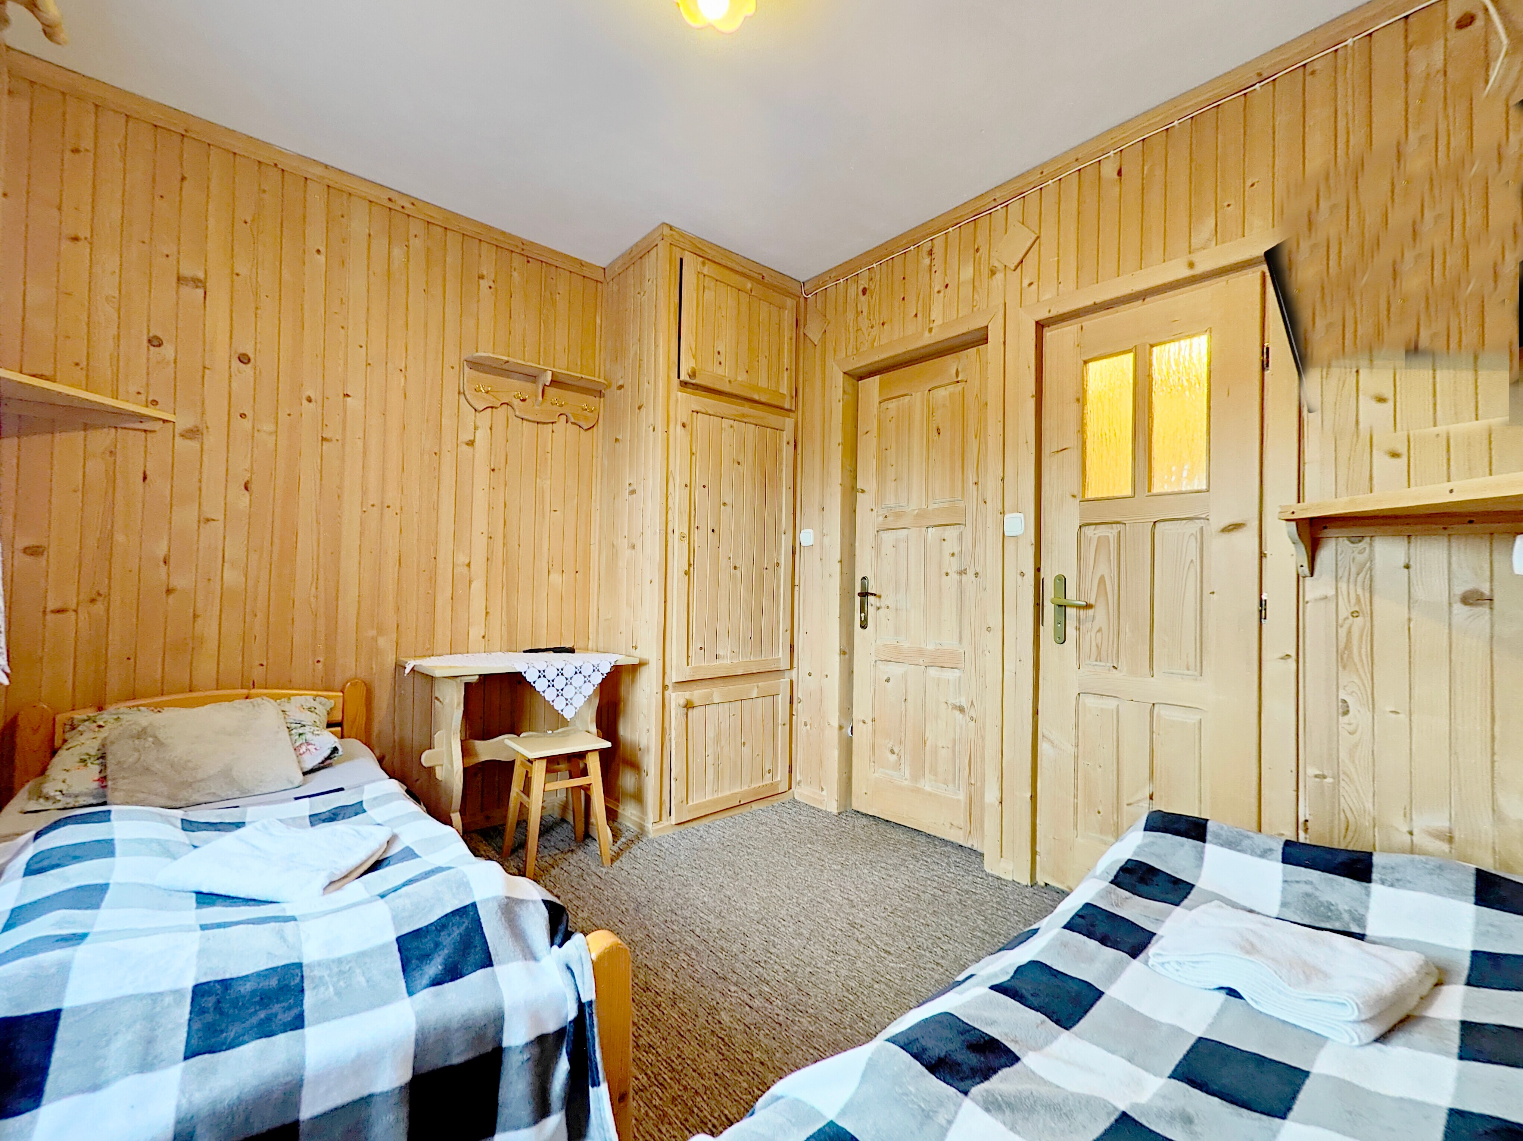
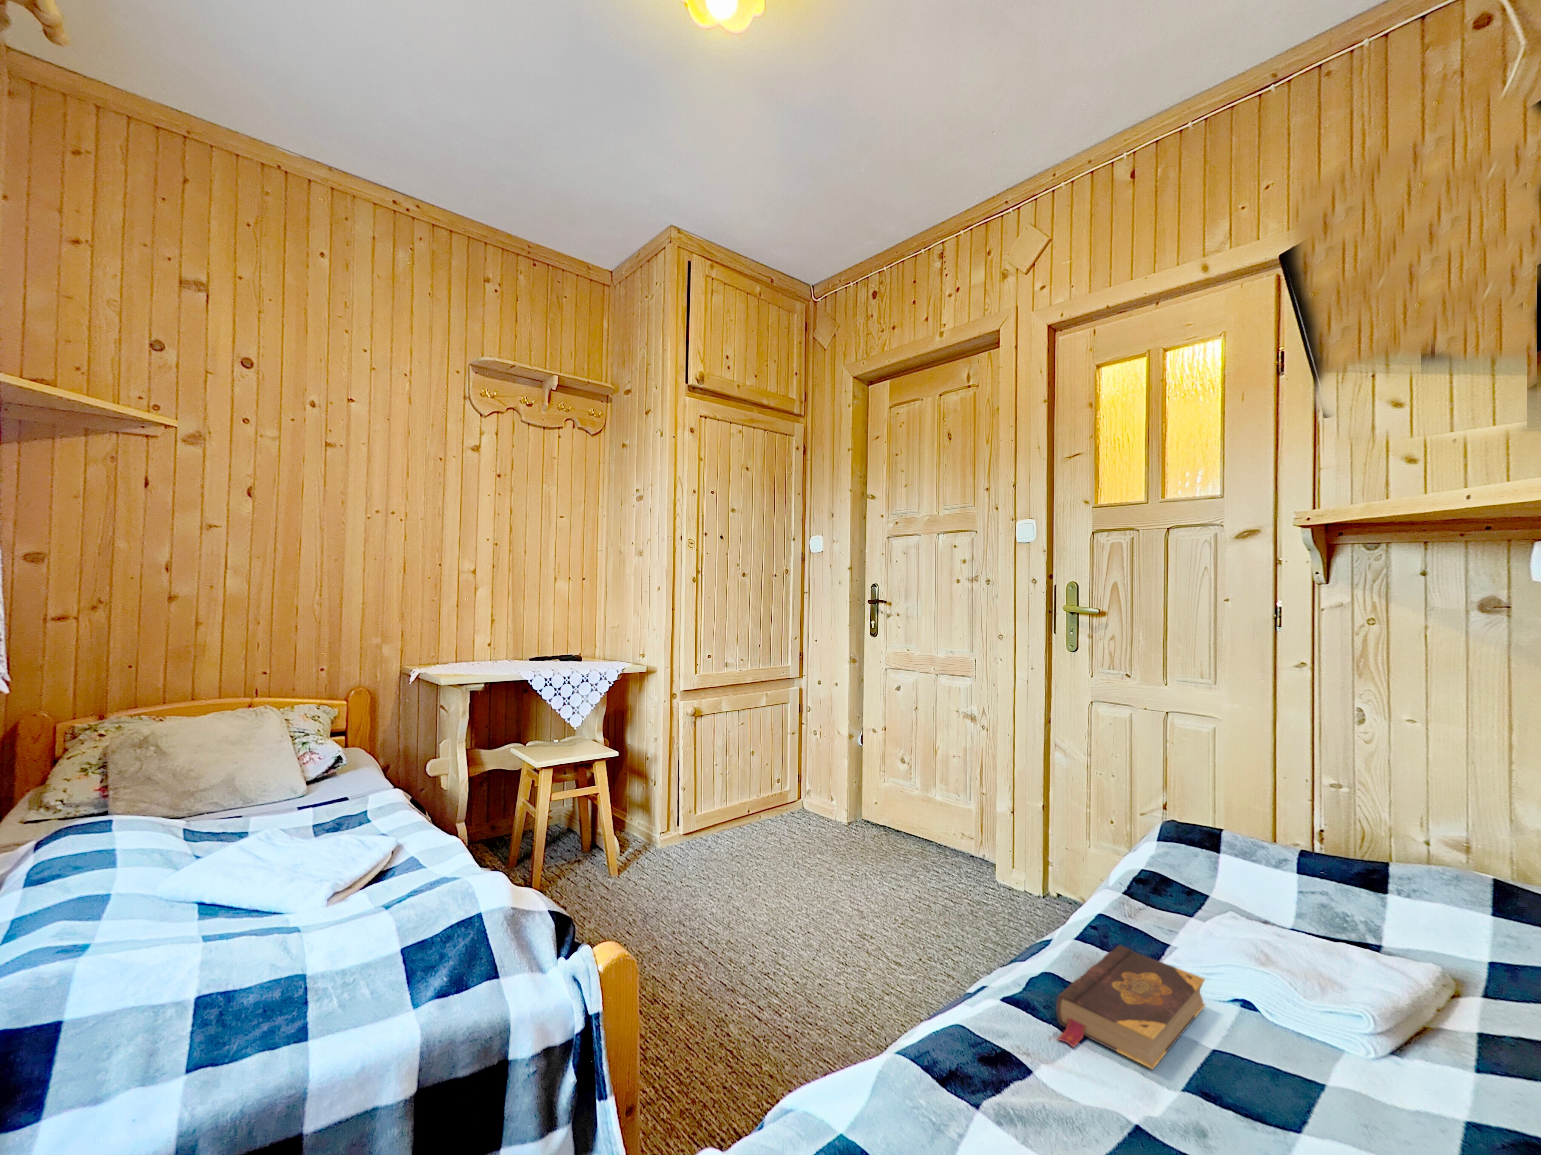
+ book [1056,945,1206,1070]
